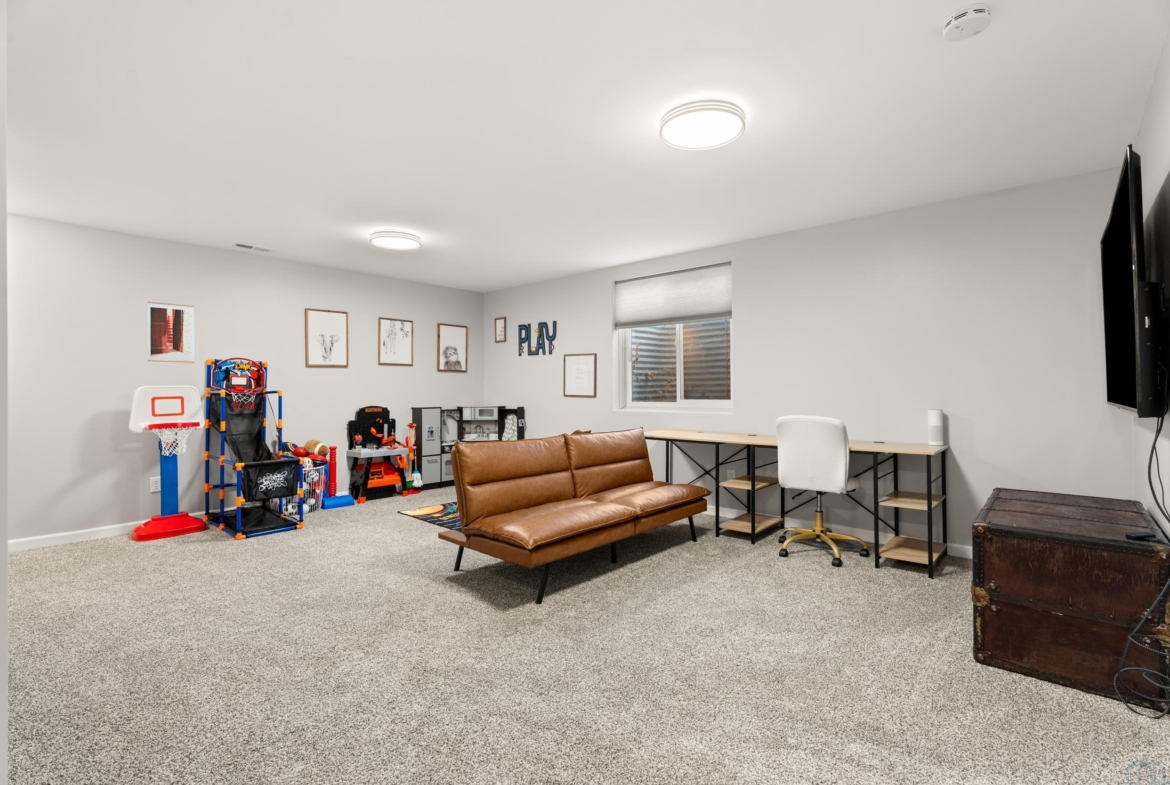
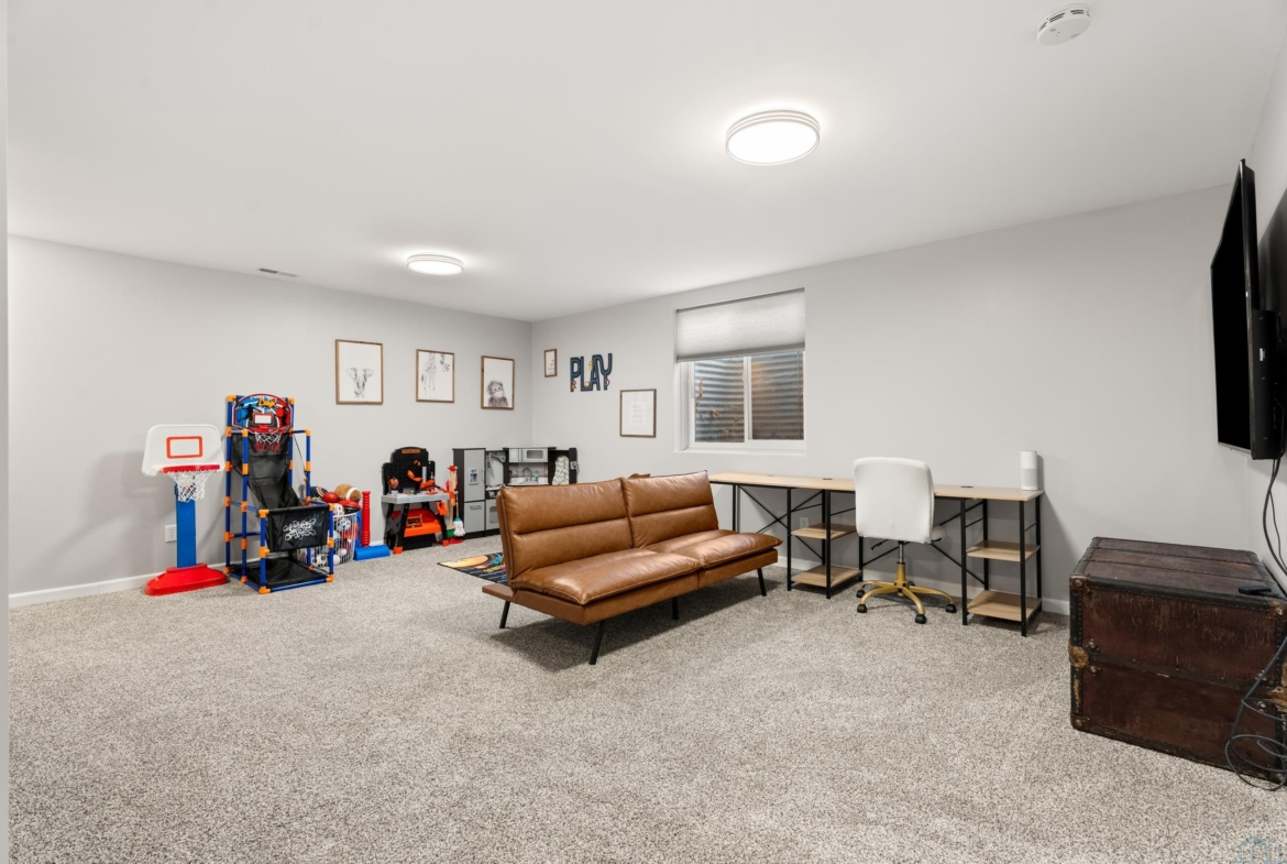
- wall art [147,301,195,364]
